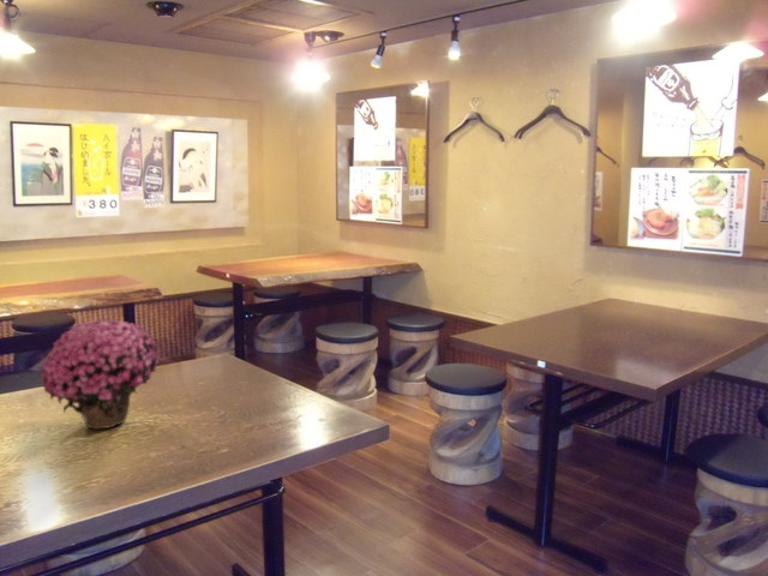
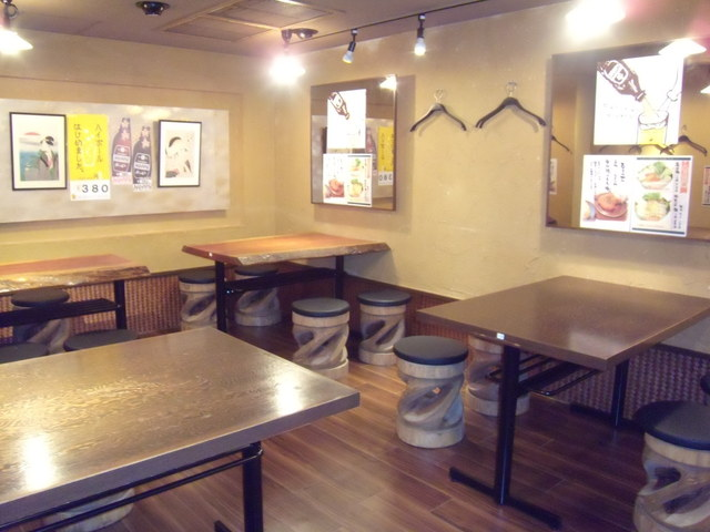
- flower [40,318,160,431]
